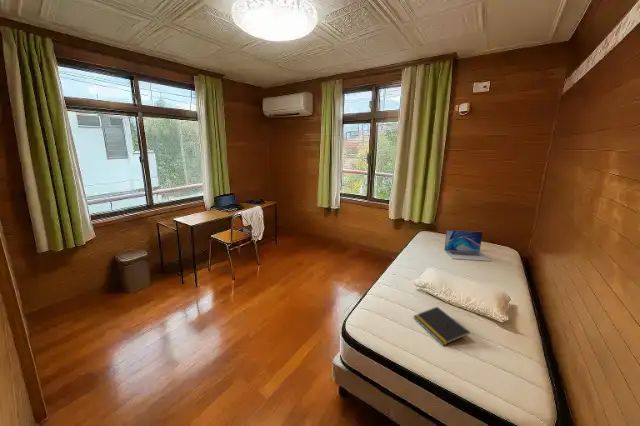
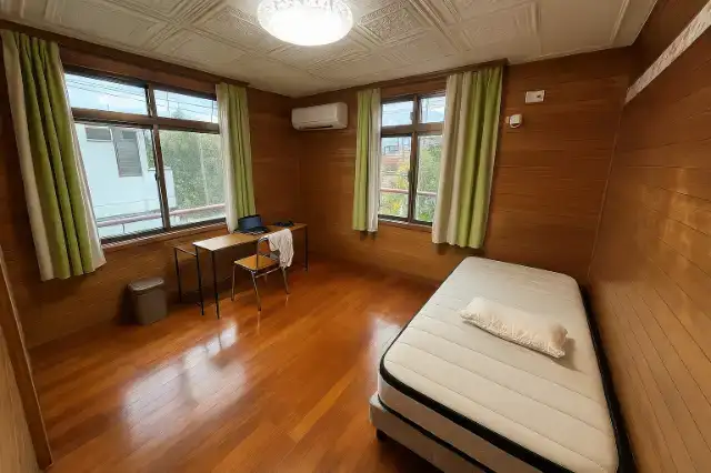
- notepad [413,306,471,346]
- laptop [443,229,492,262]
